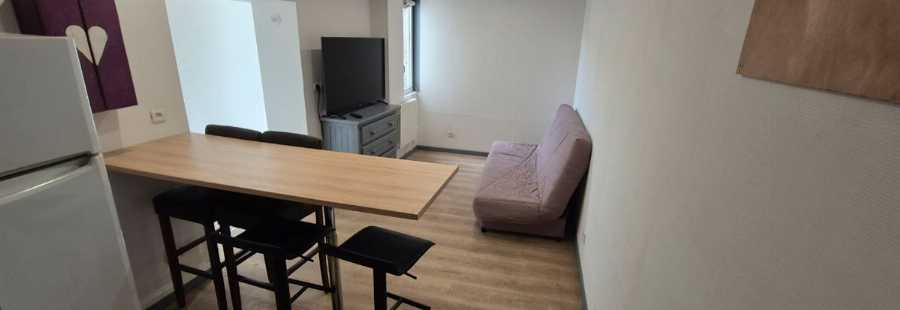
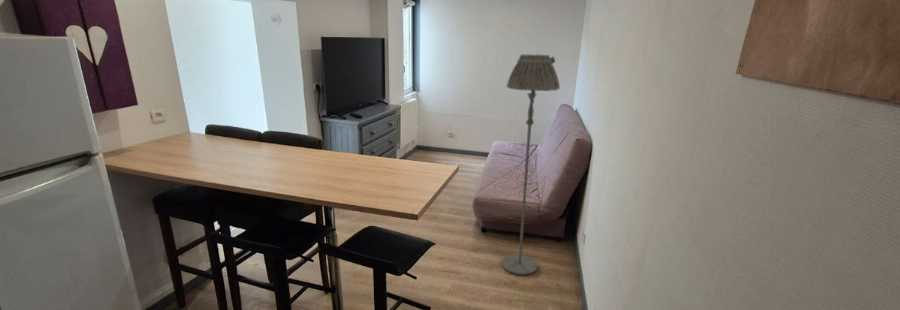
+ floor lamp [501,53,561,276]
